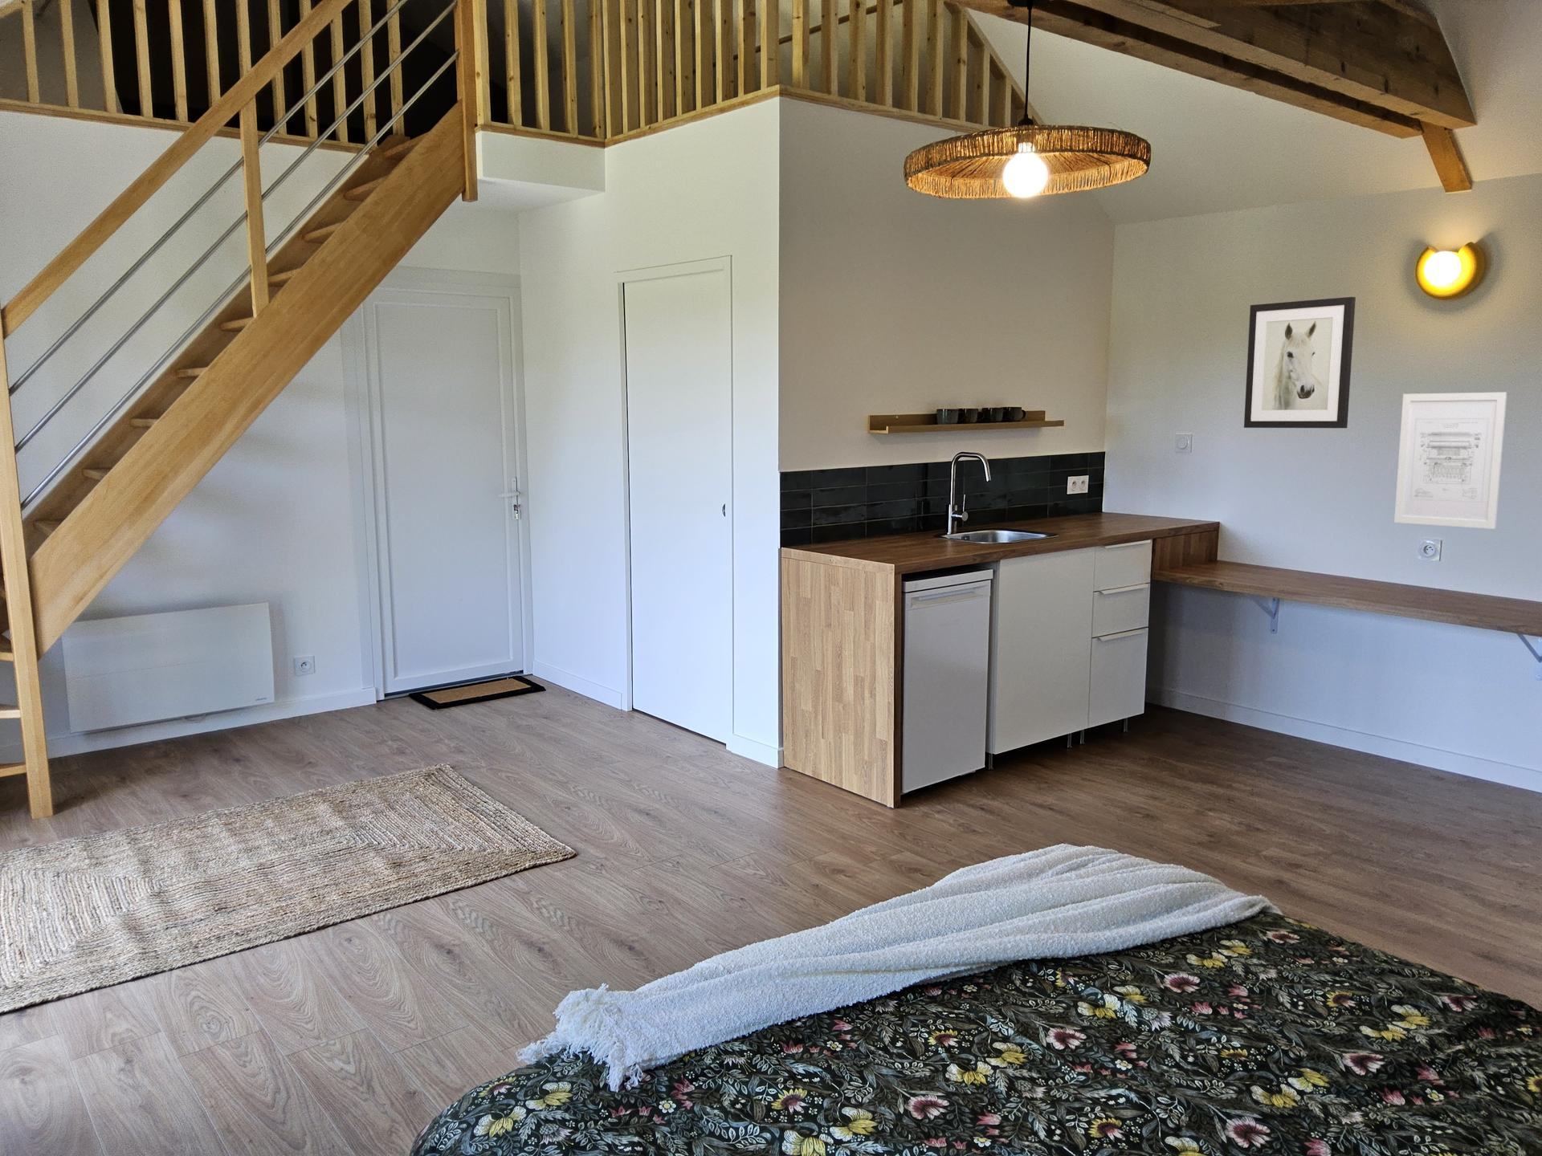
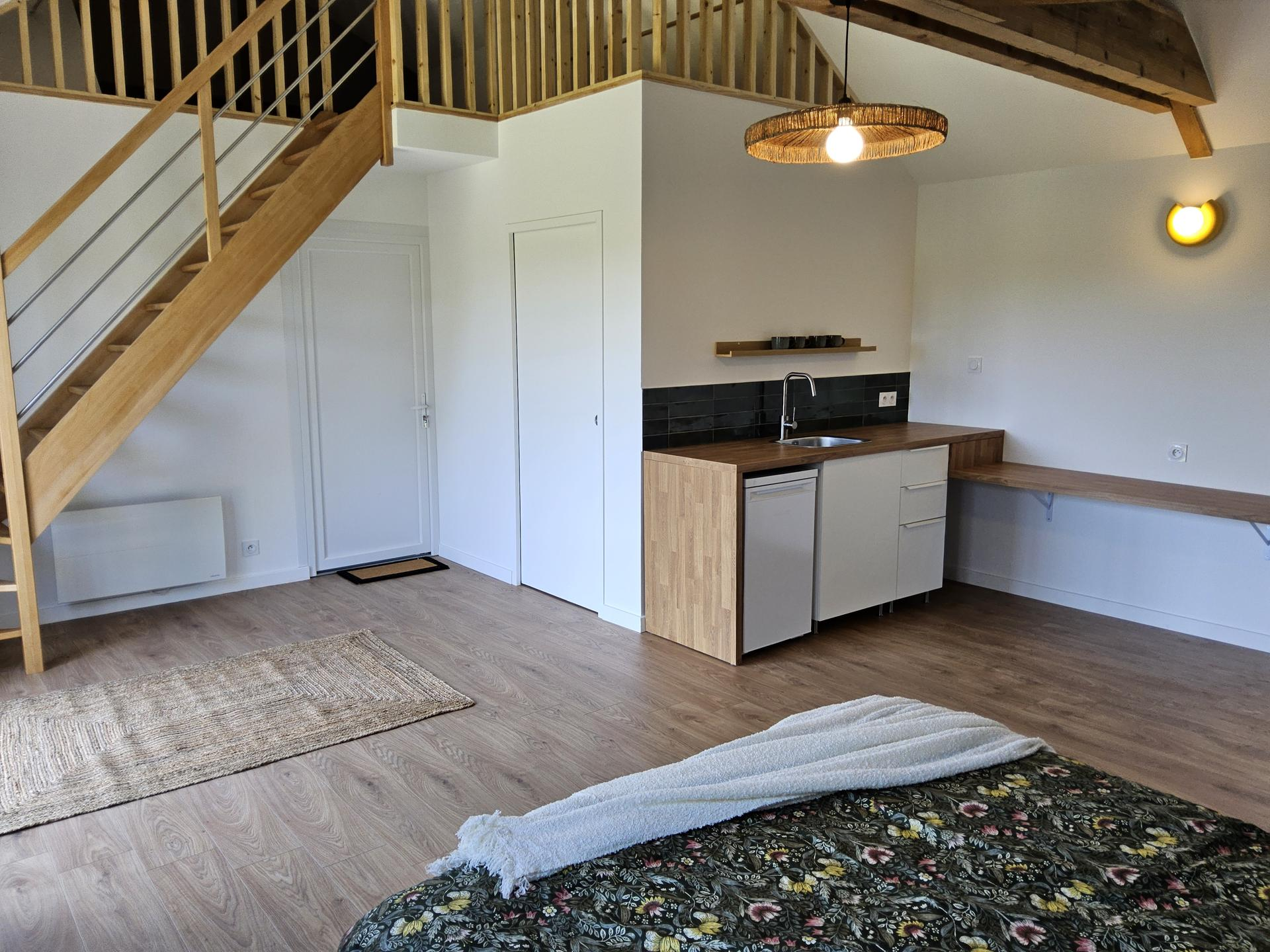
- wall art [1243,296,1356,429]
- wall art [1394,392,1508,529]
